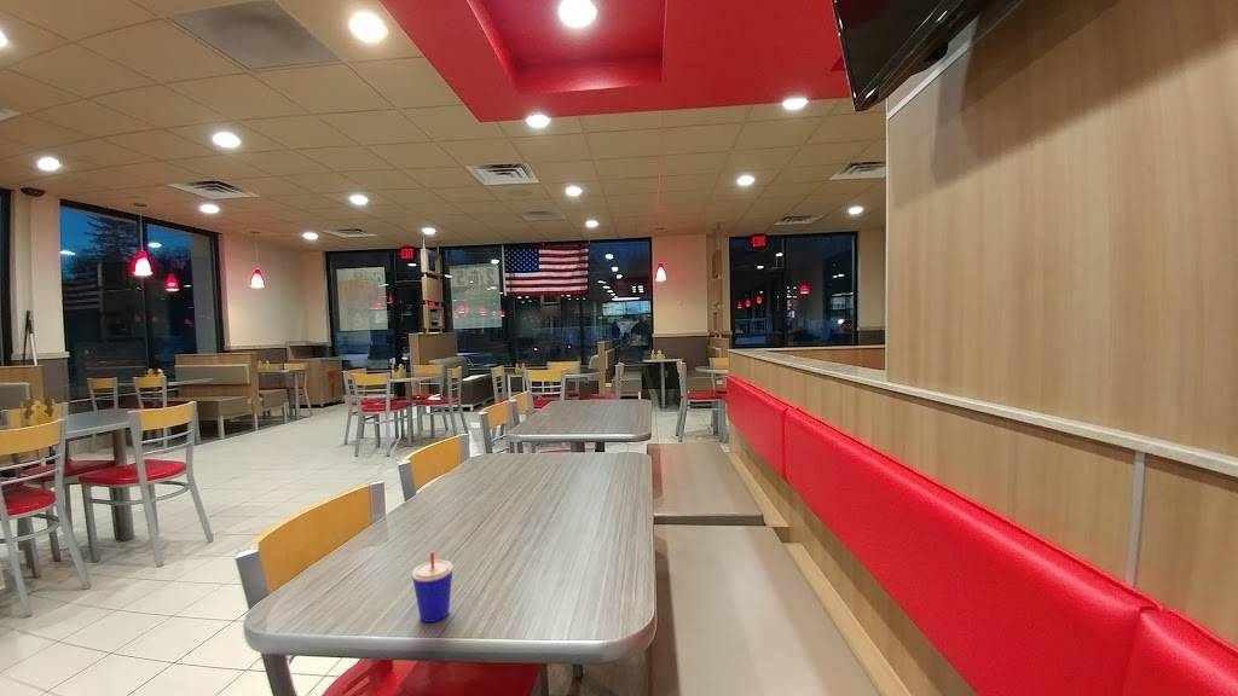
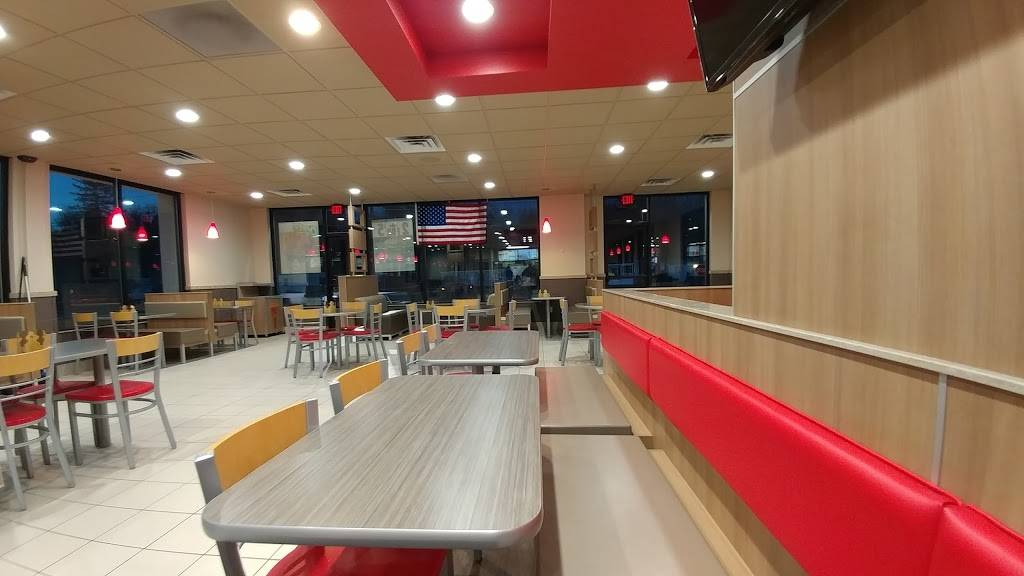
- beverage cup [411,550,455,624]
